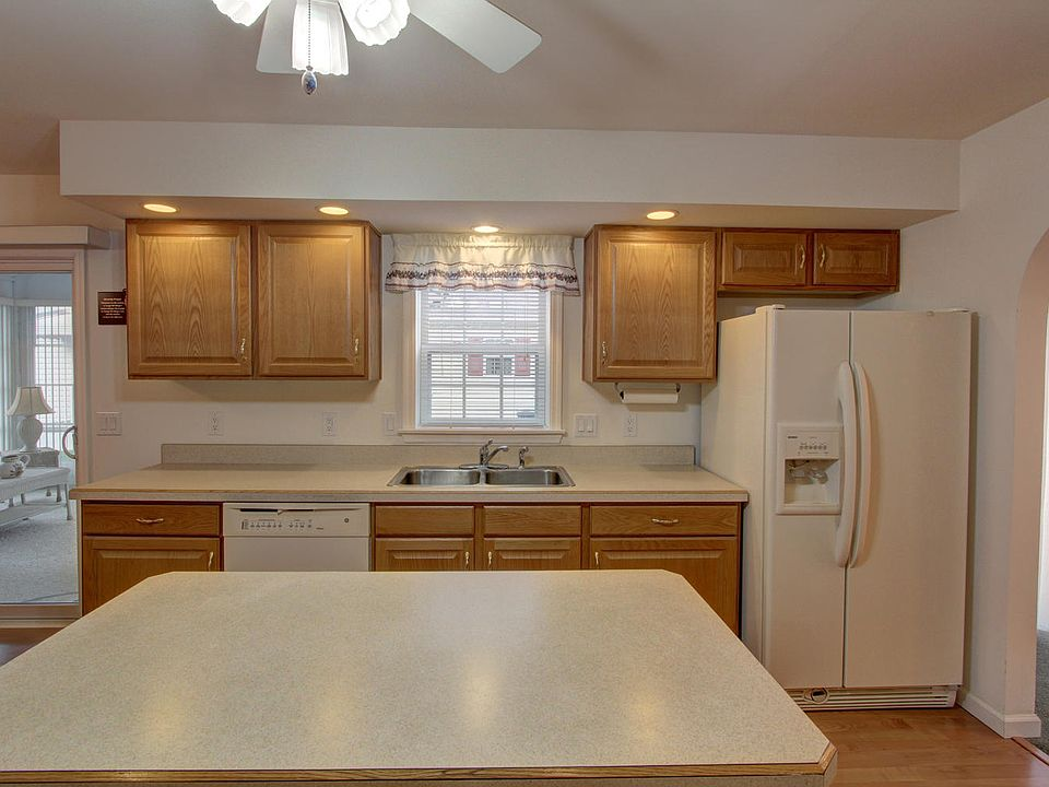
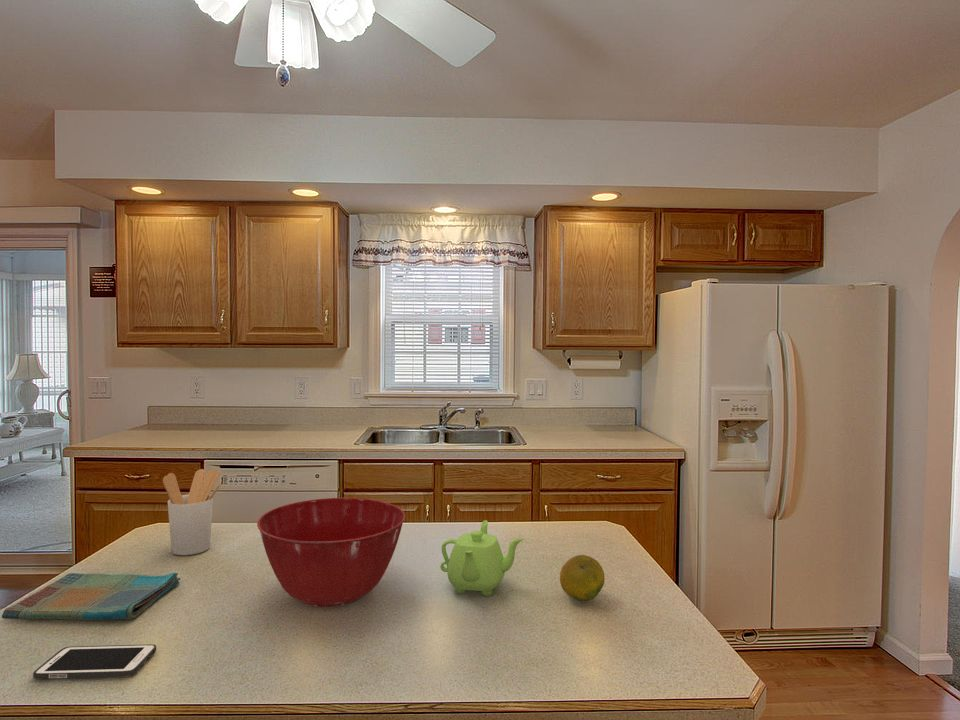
+ fruit [559,554,606,602]
+ dish towel [1,572,181,621]
+ utensil holder [162,468,223,556]
+ cell phone [32,643,157,680]
+ teapot [439,519,525,597]
+ mixing bowl [256,497,406,608]
